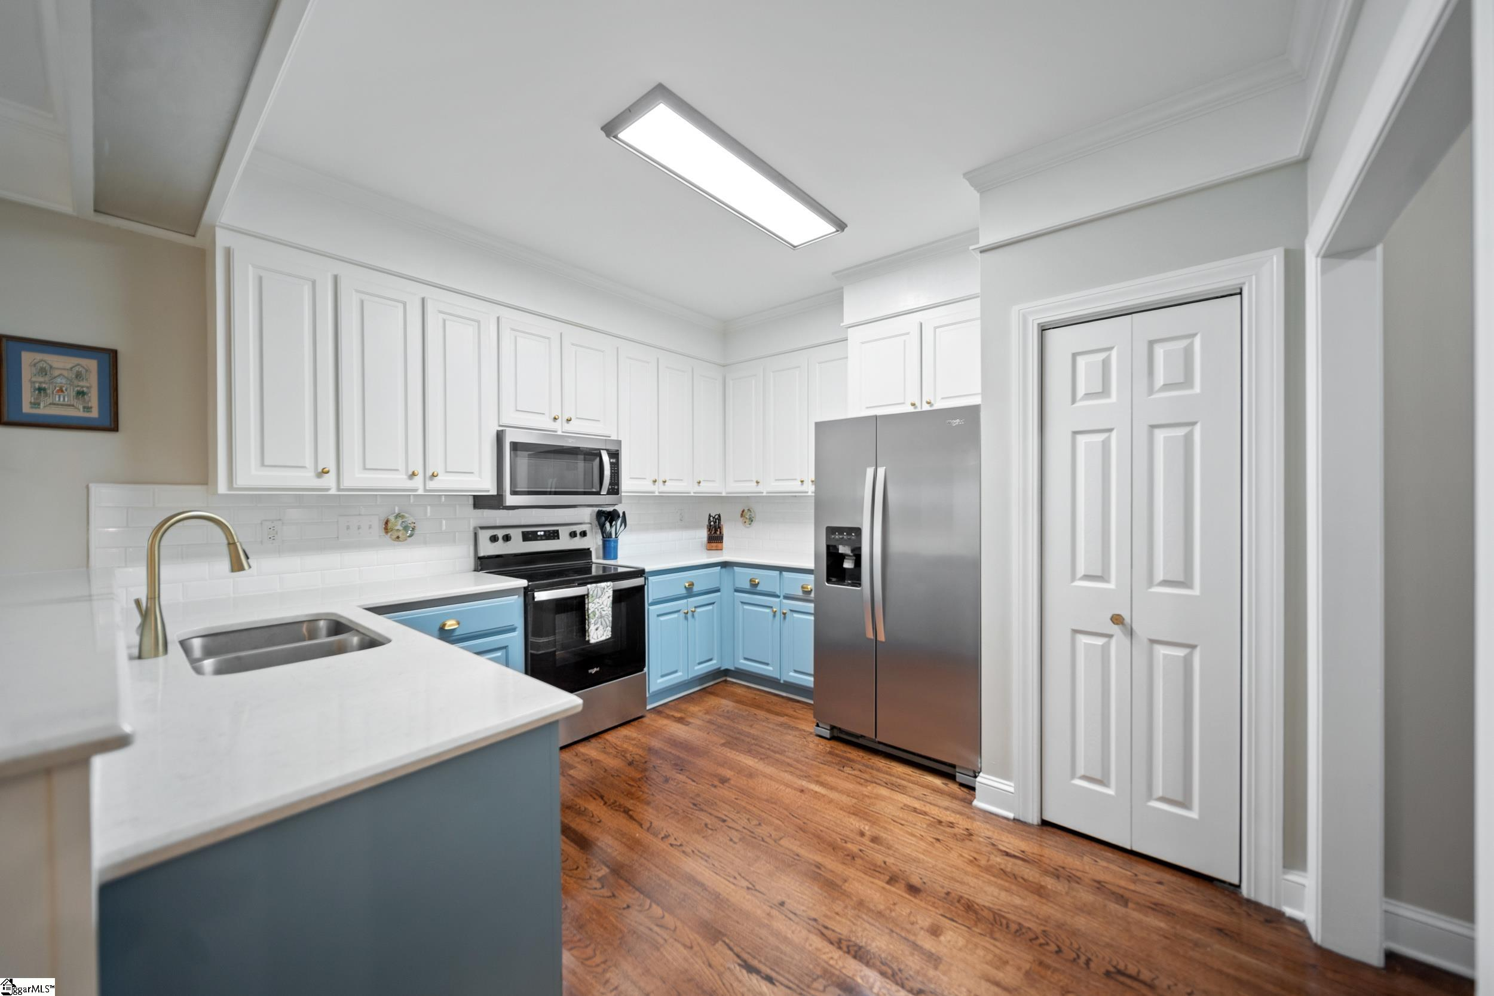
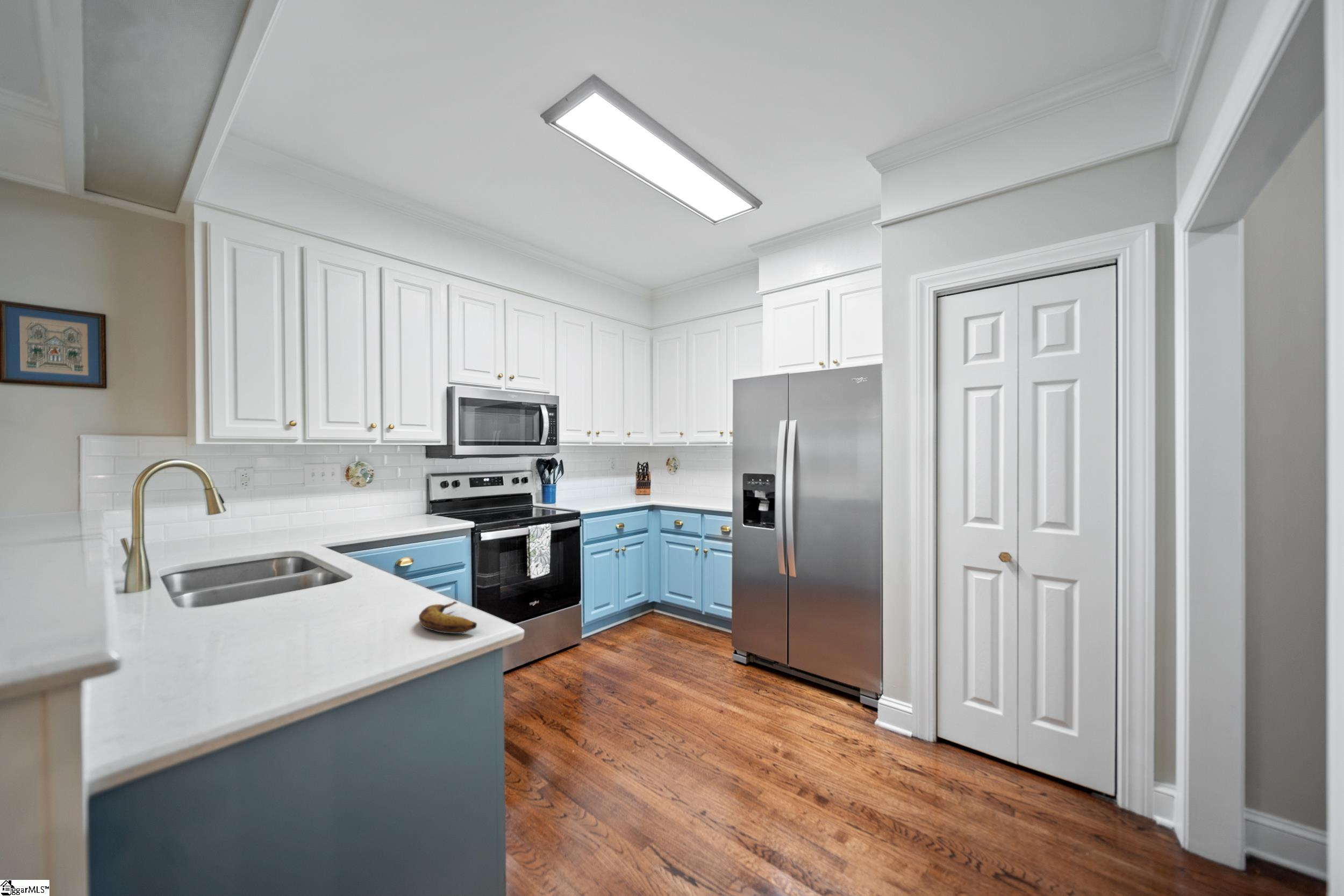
+ banana [418,601,477,634]
